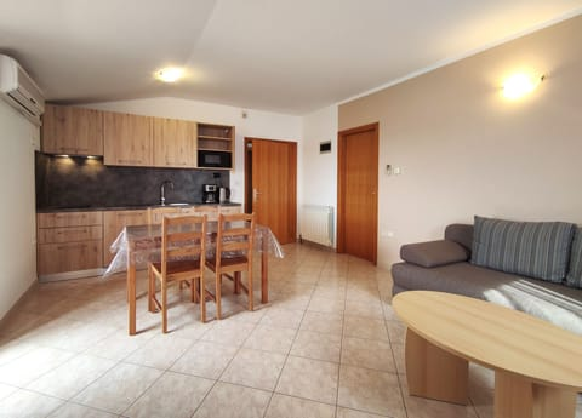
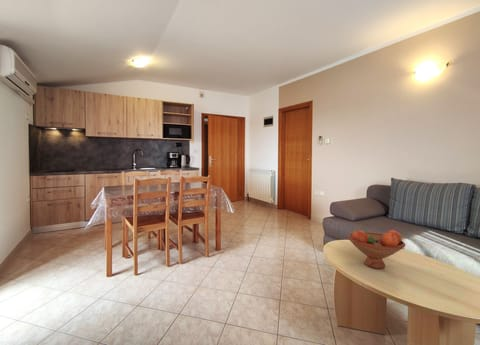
+ fruit bowl [347,229,406,270]
